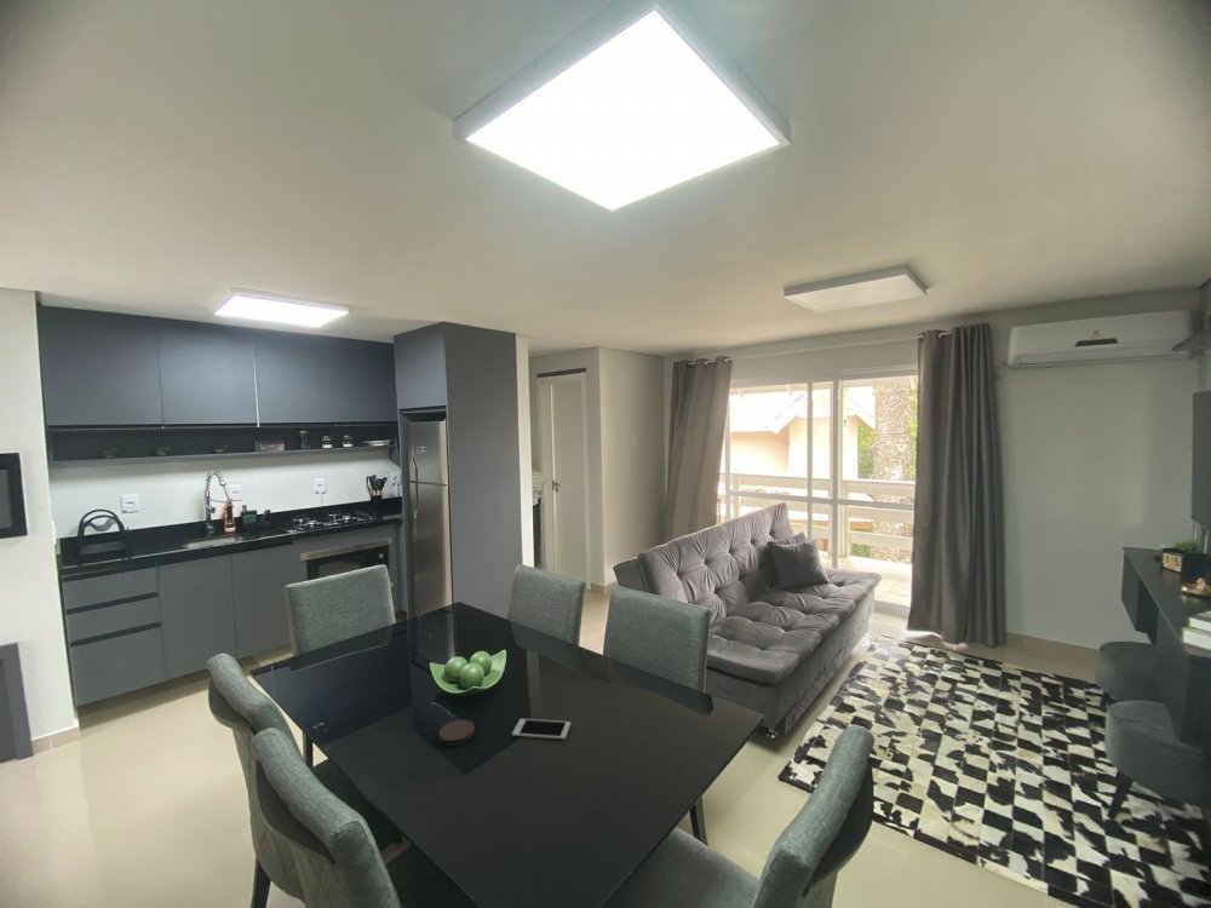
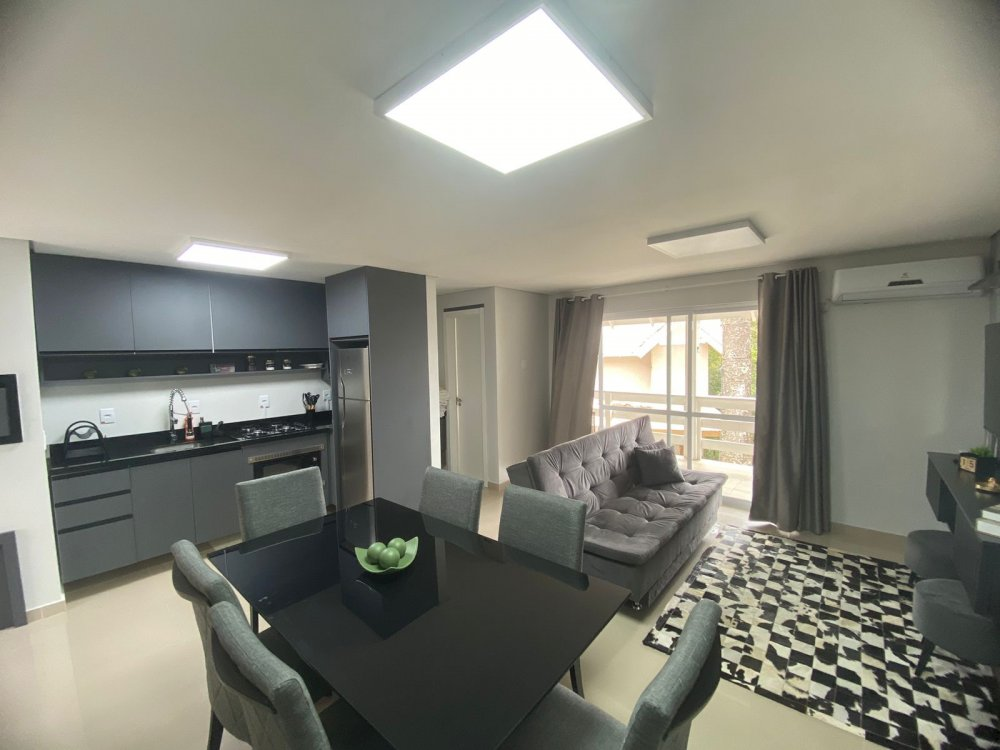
- cell phone [511,718,572,741]
- coaster [438,718,476,746]
